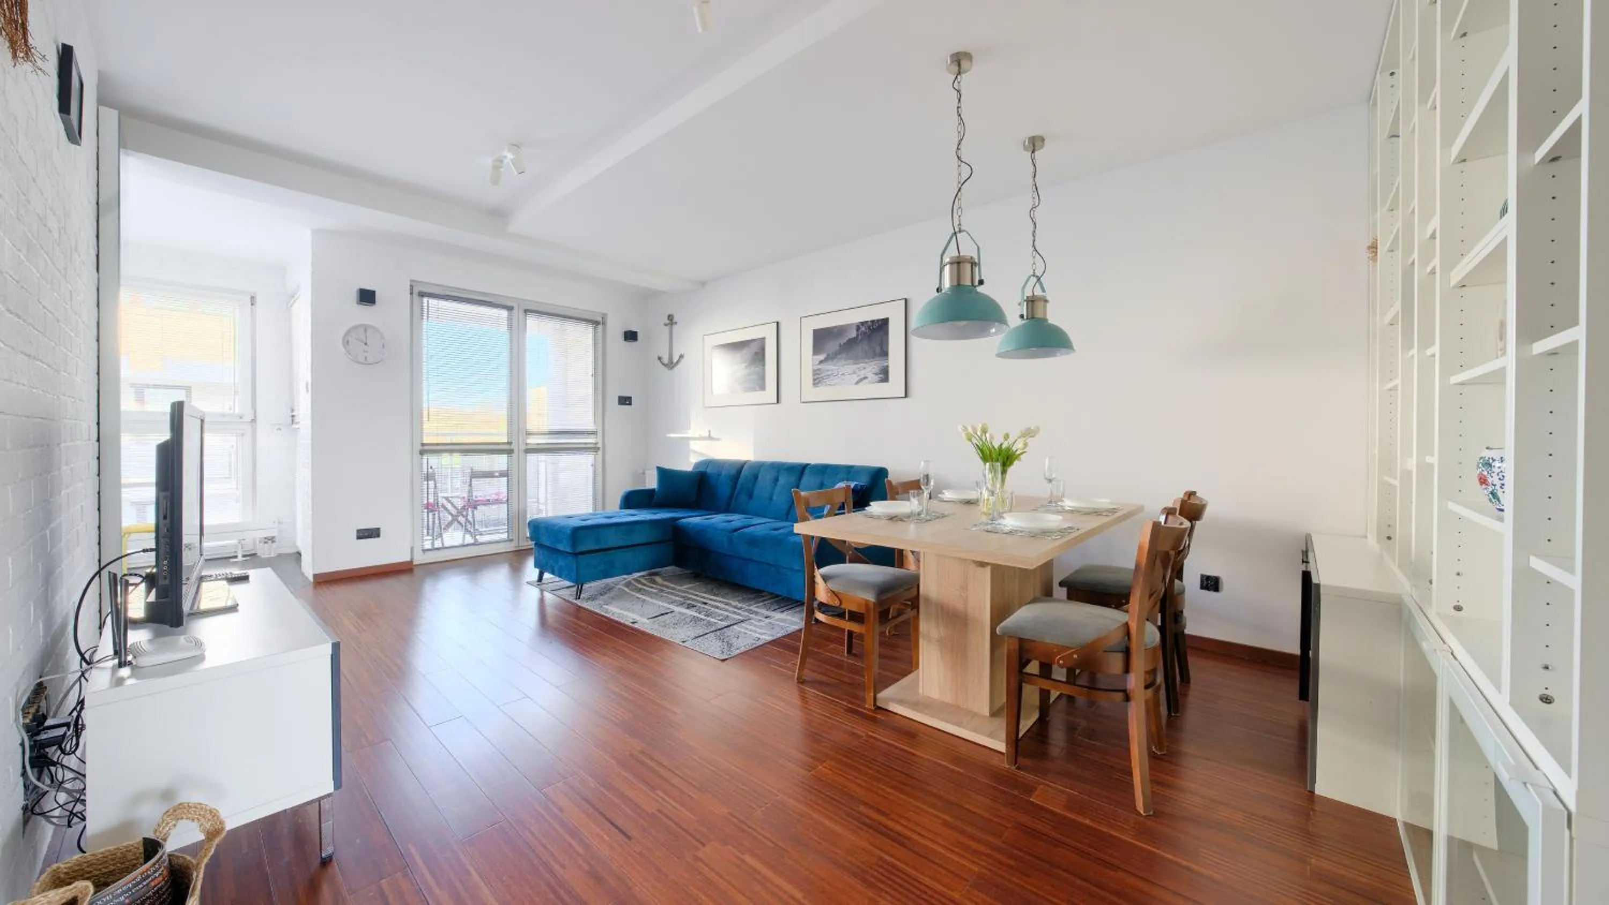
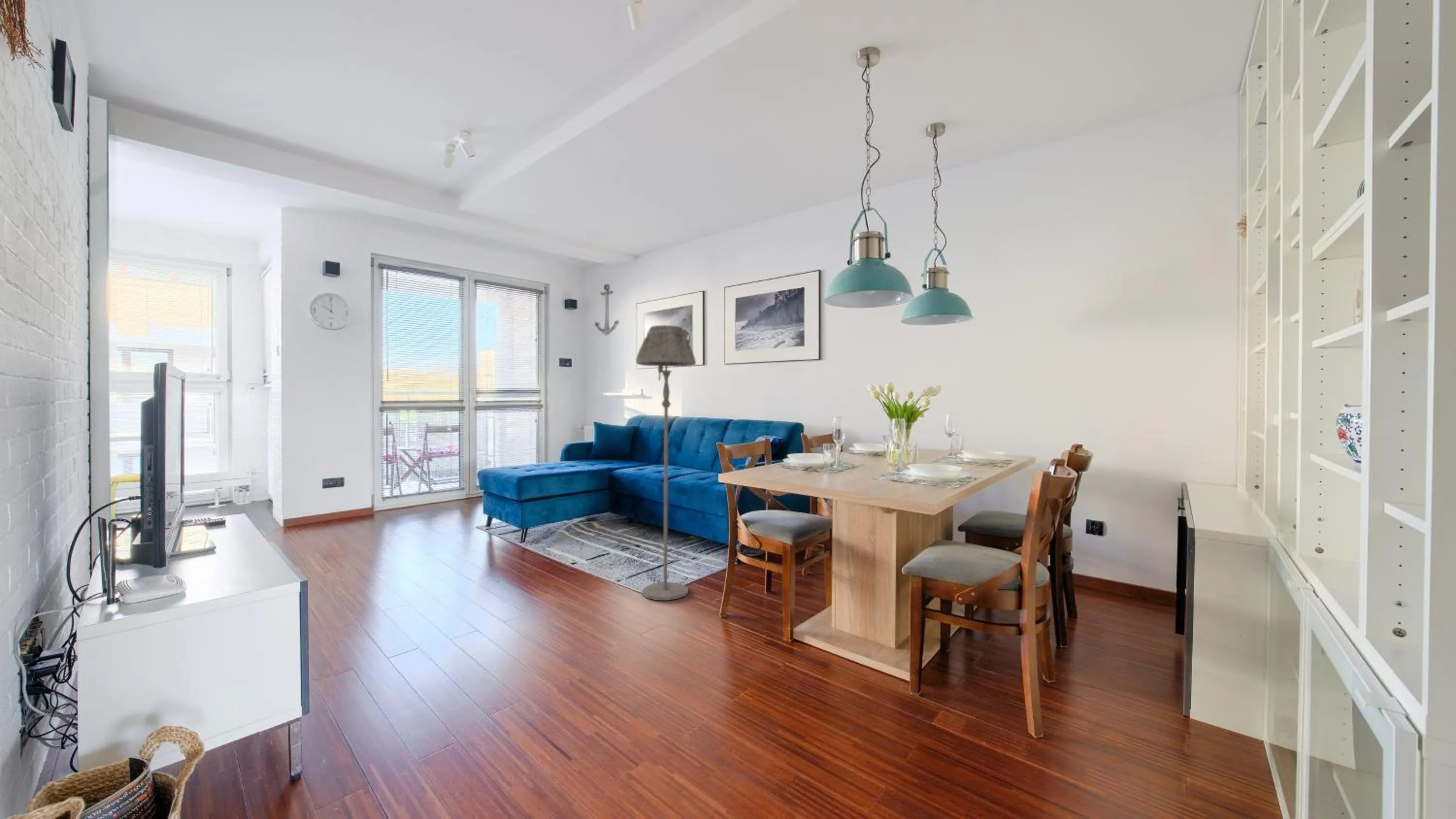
+ floor lamp [635,325,696,601]
